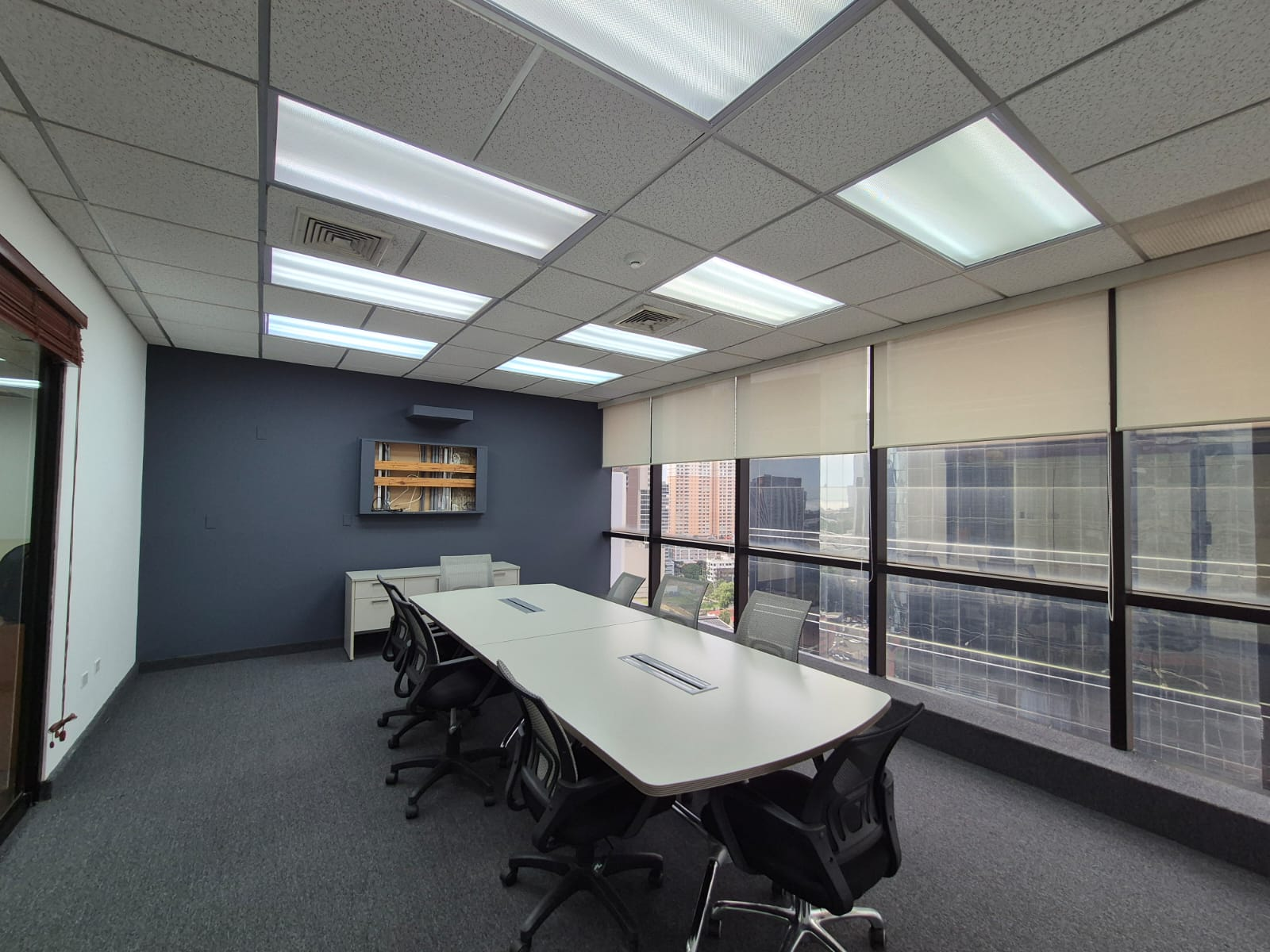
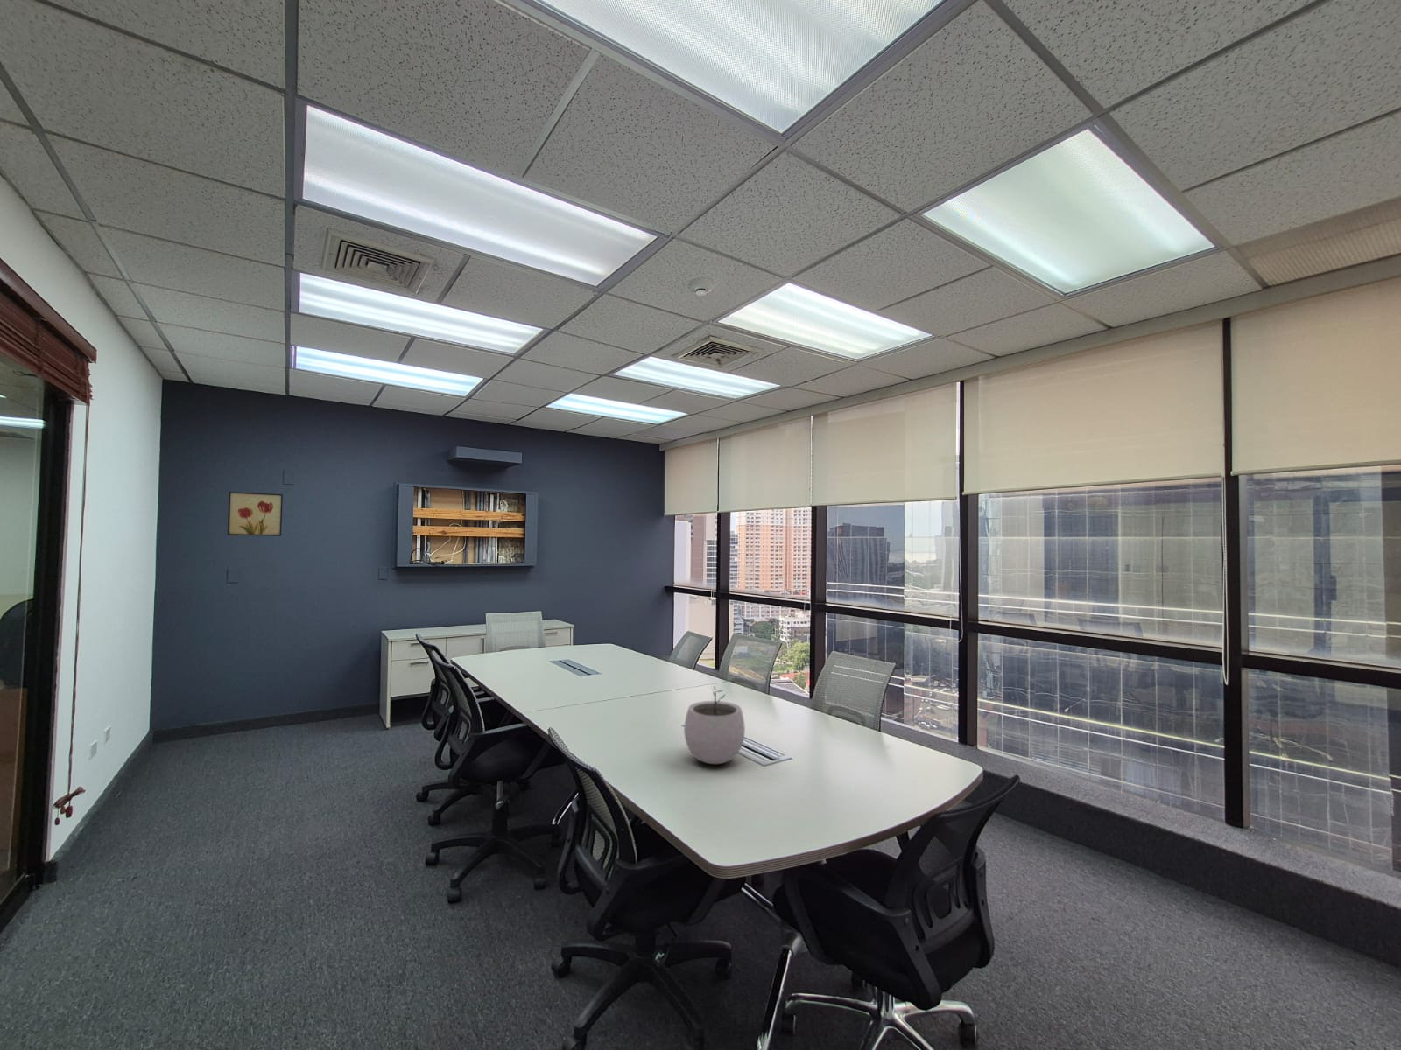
+ wall art [227,491,284,537]
+ plant pot [683,684,746,764]
